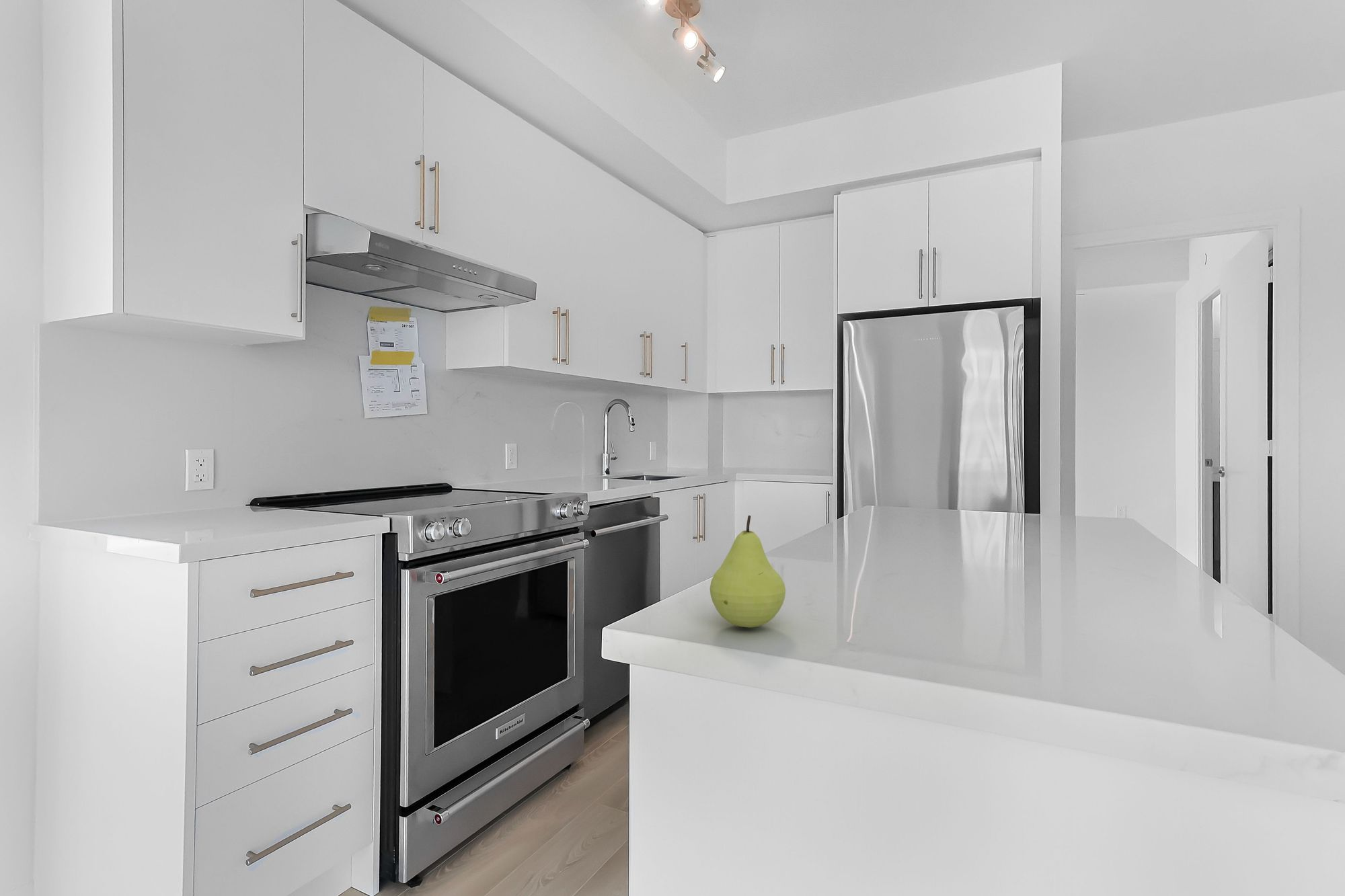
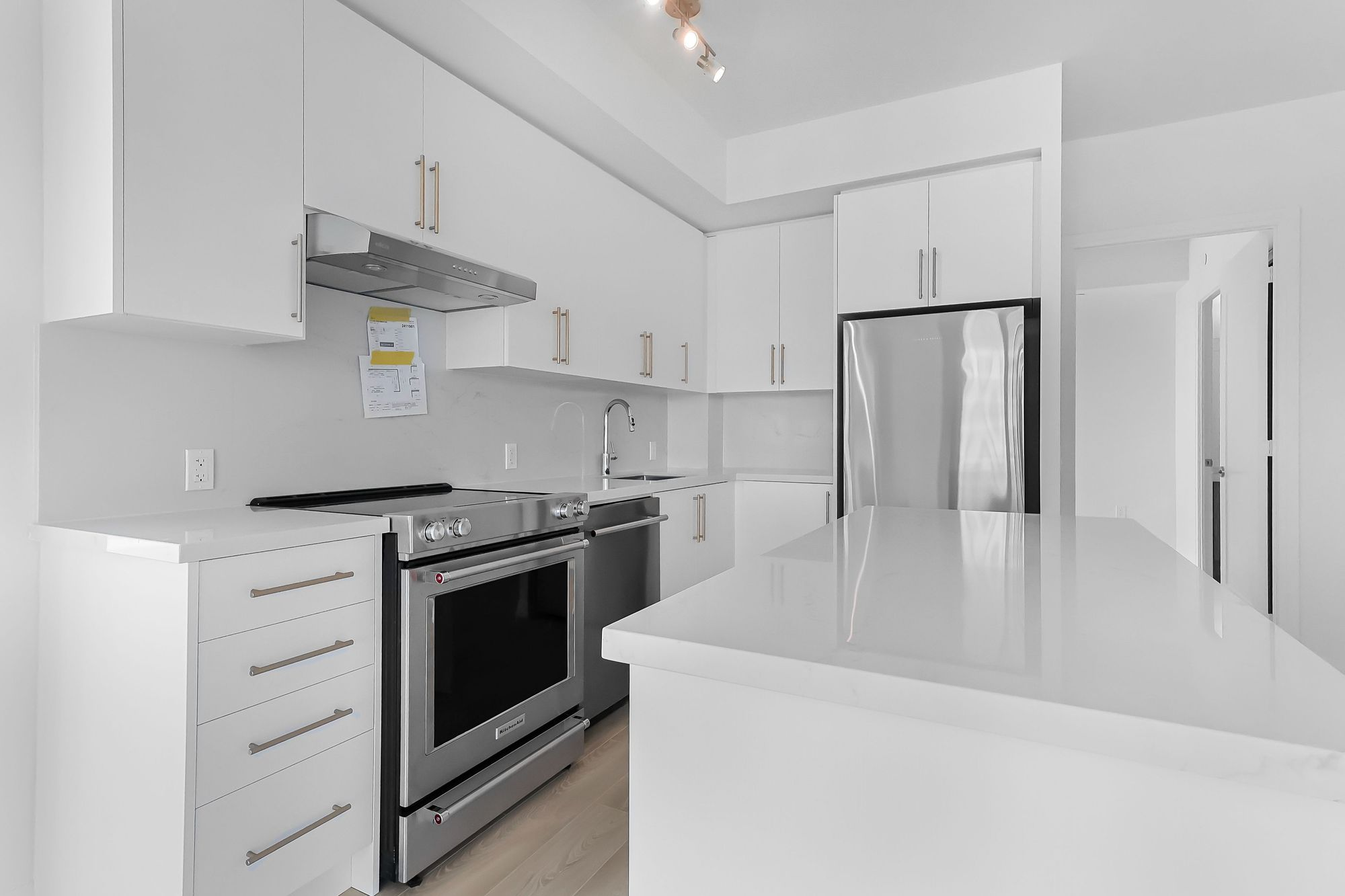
- fruit [709,515,786,628]
